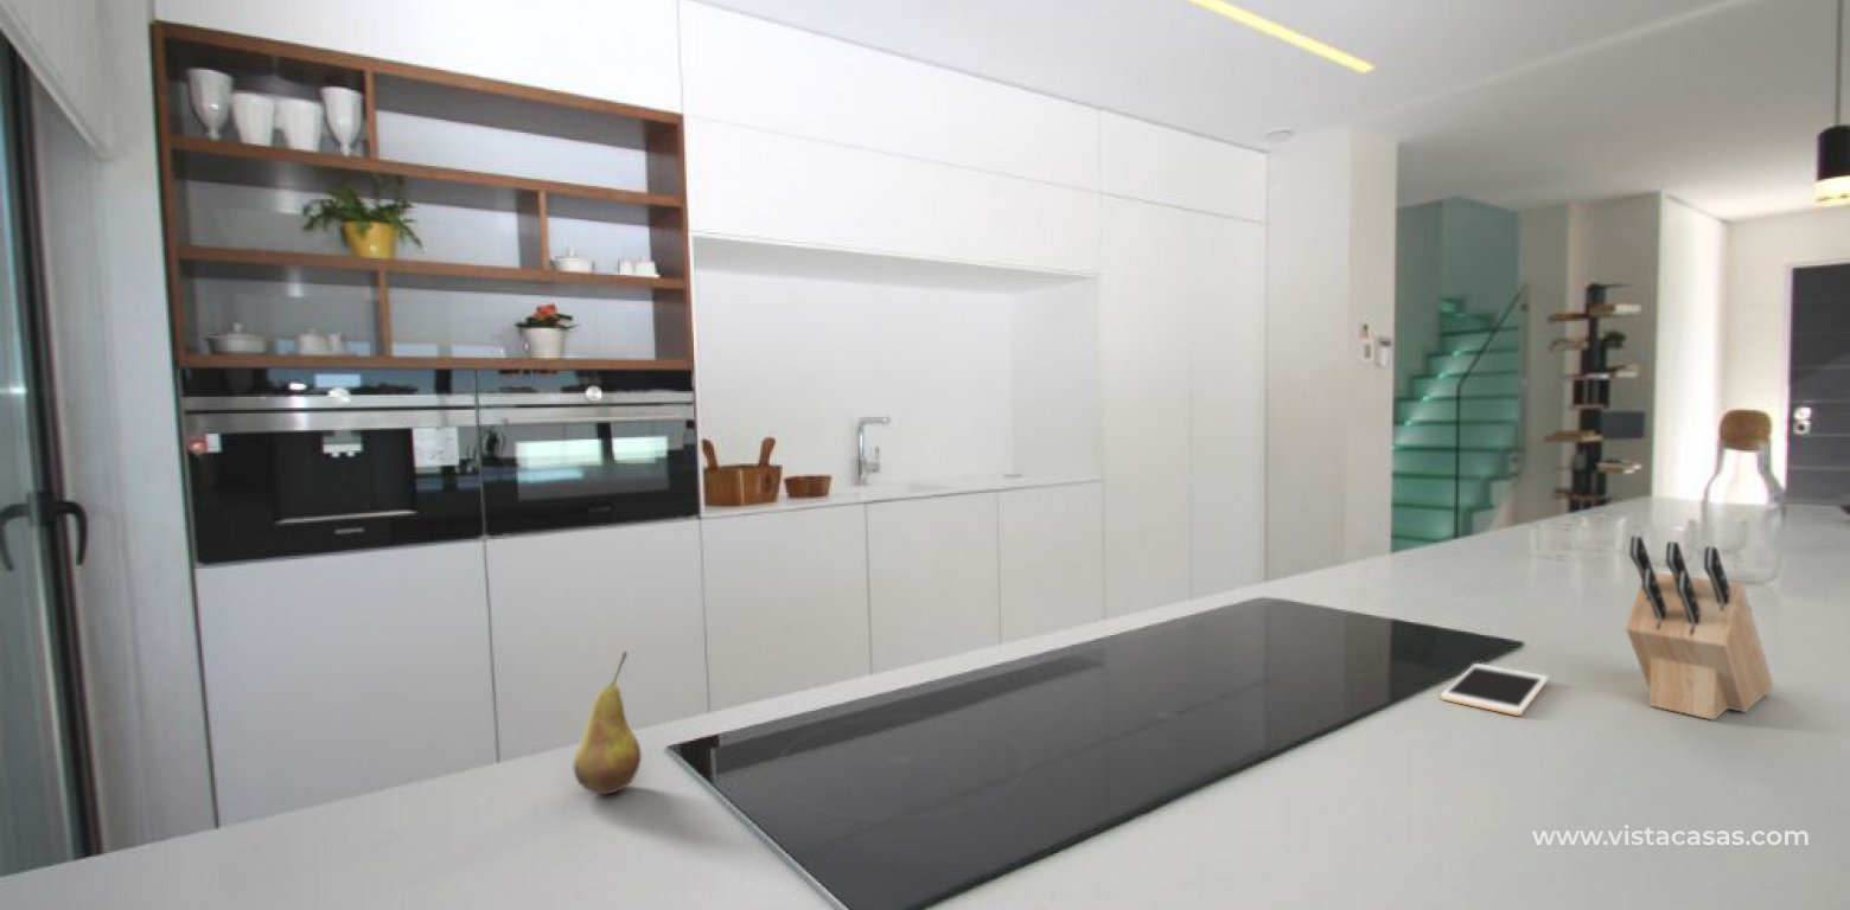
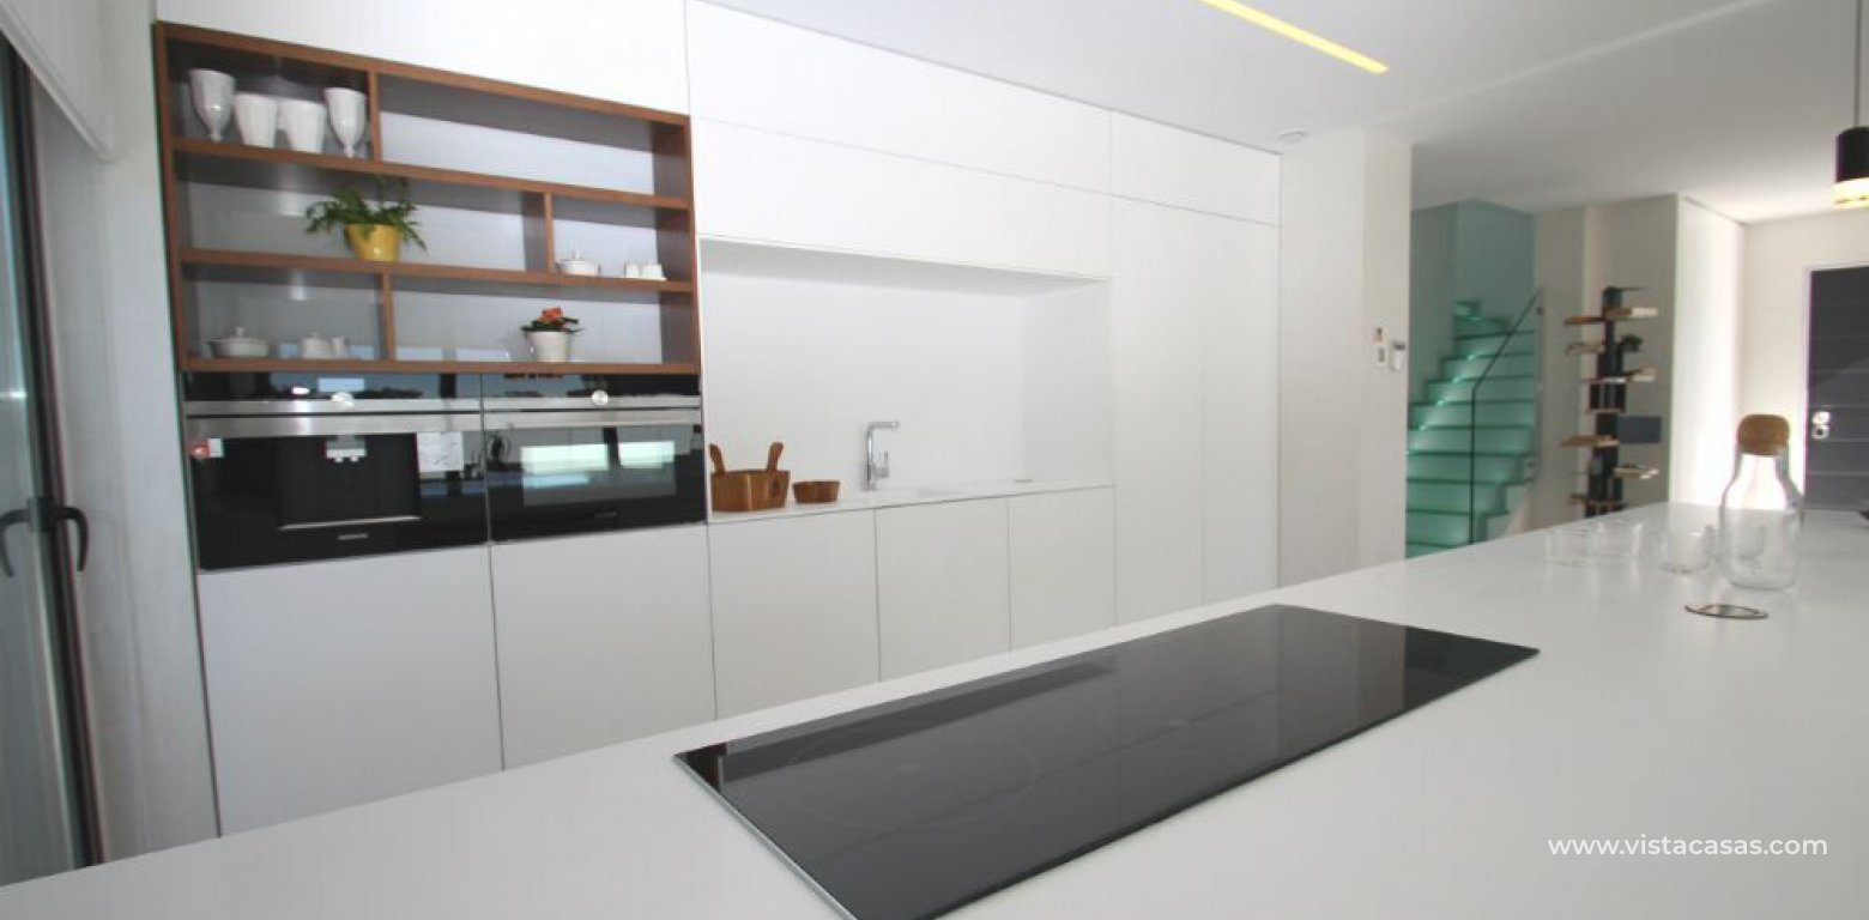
- fruit [573,651,643,795]
- knife block [1625,534,1774,722]
- cell phone [1440,662,1550,717]
